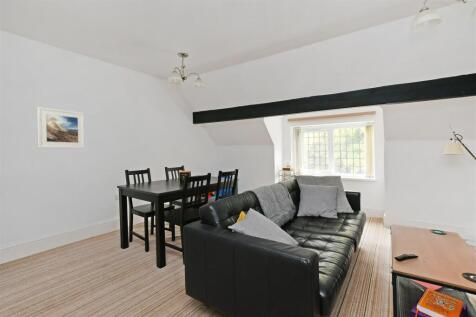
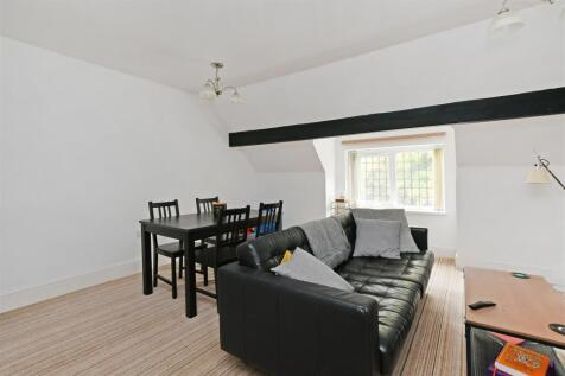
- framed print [36,106,86,150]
